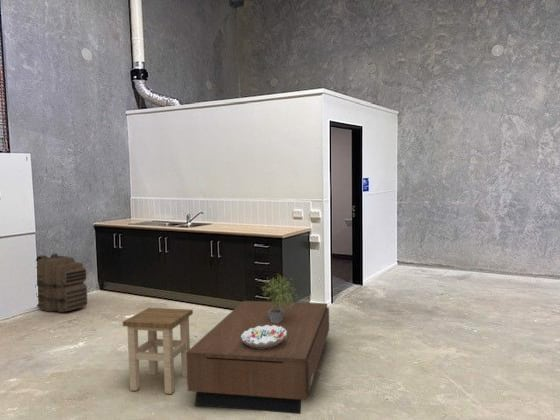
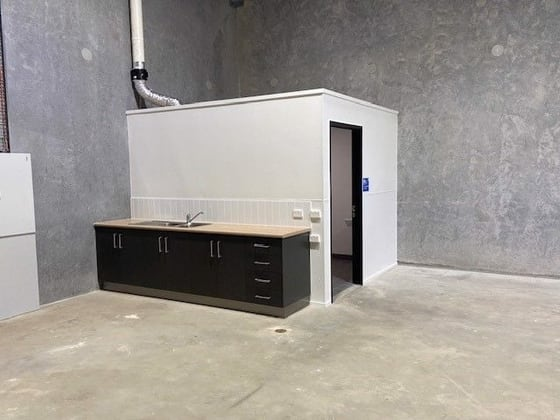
- coffee table [186,300,330,415]
- stool [122,307,194,395]
- potted plant [261,273,299,323]
- decorative bowl [241,325,287,348]
- backpack [35,252,88,313]
